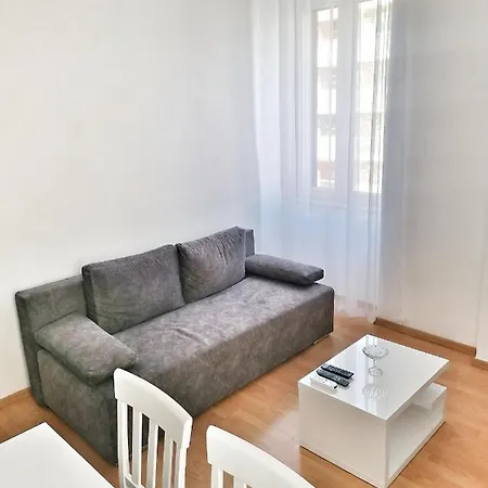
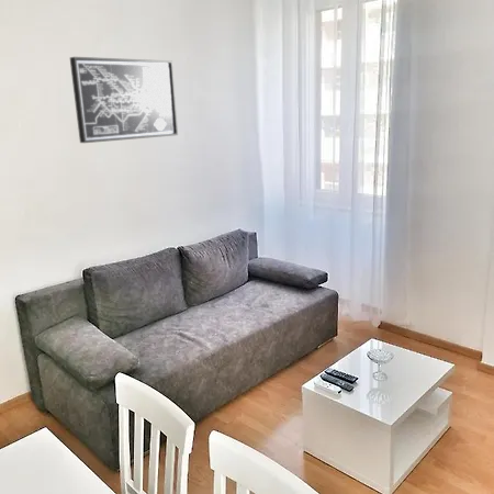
+ wall art [69,56,179,144]
